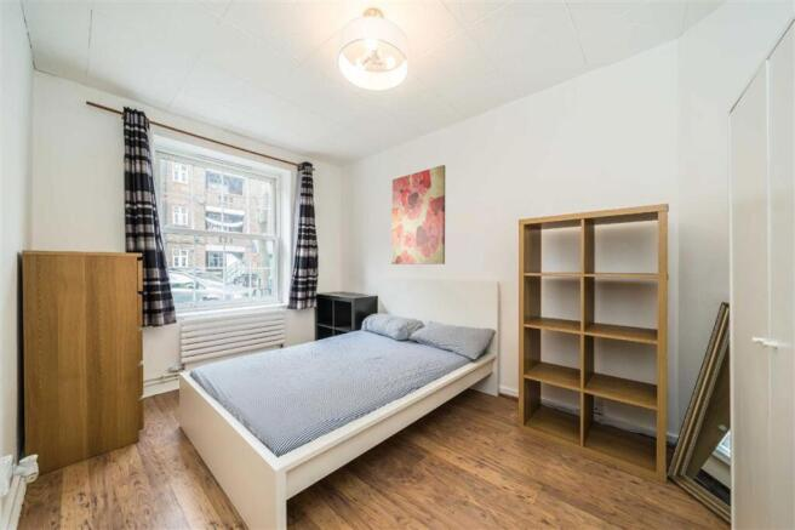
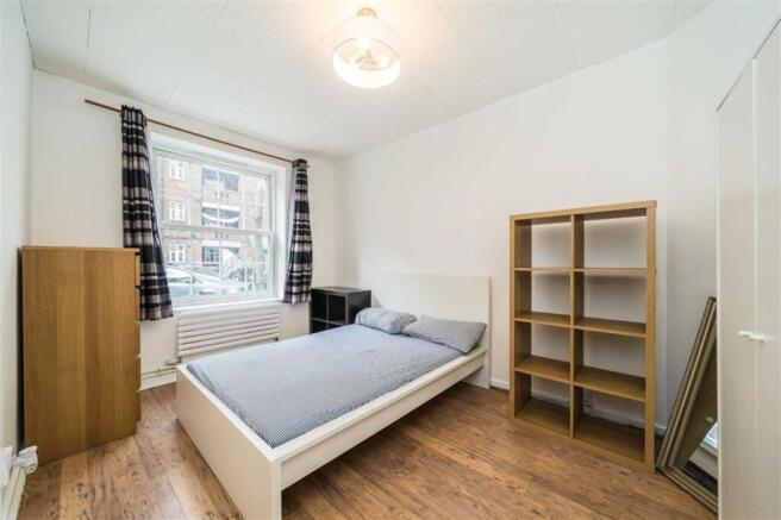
- wall art [390,164,446,266]
